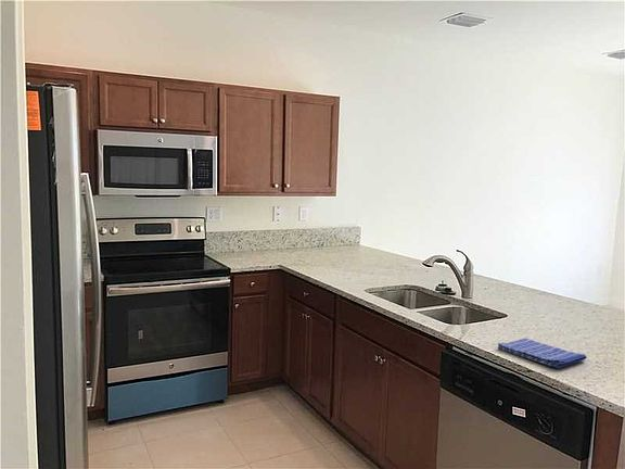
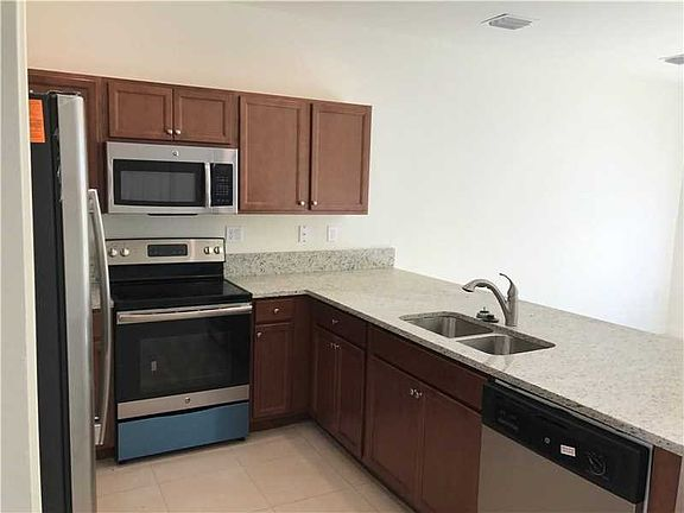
- dish towel [497,337,588,369]
